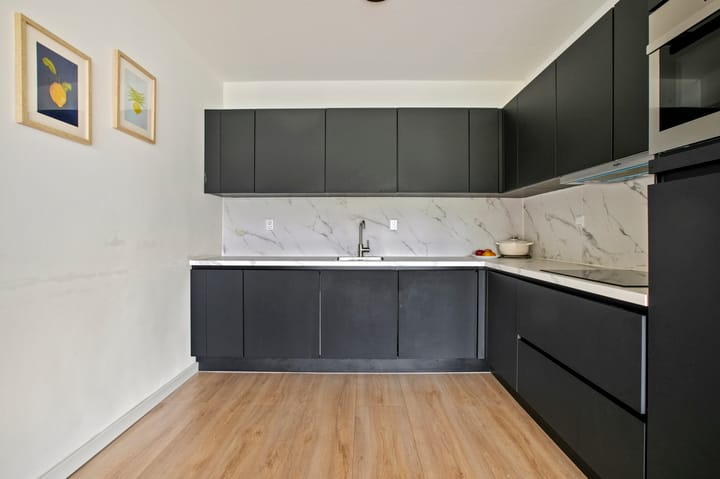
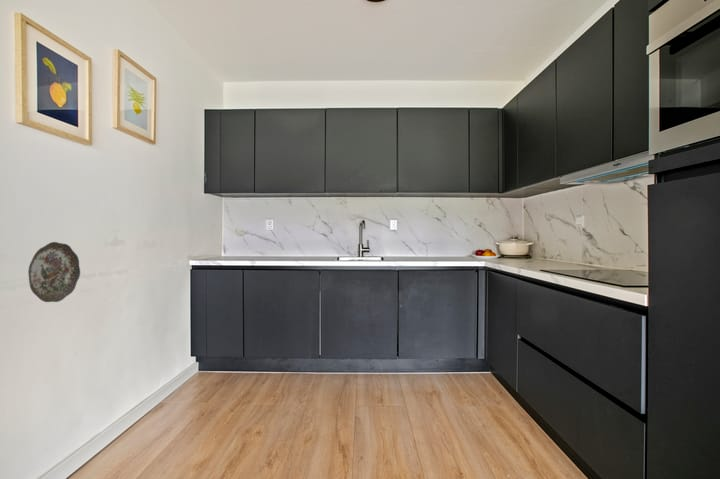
+ decorative plate [27,241,81,303]
